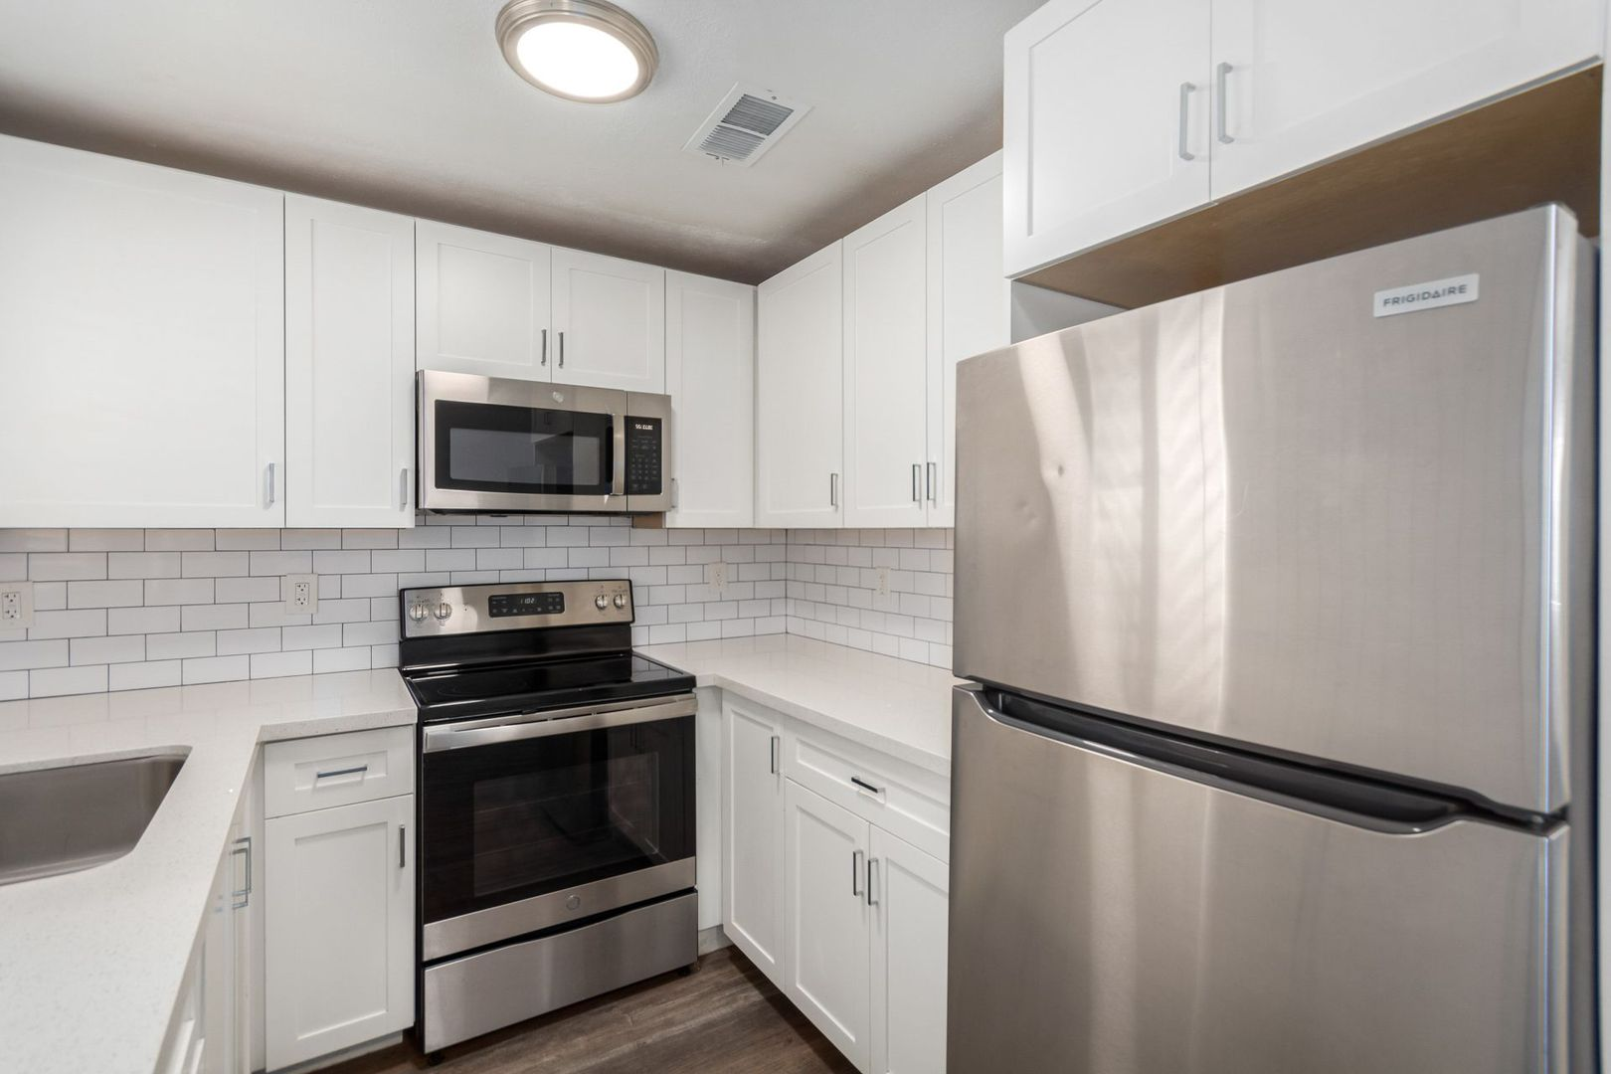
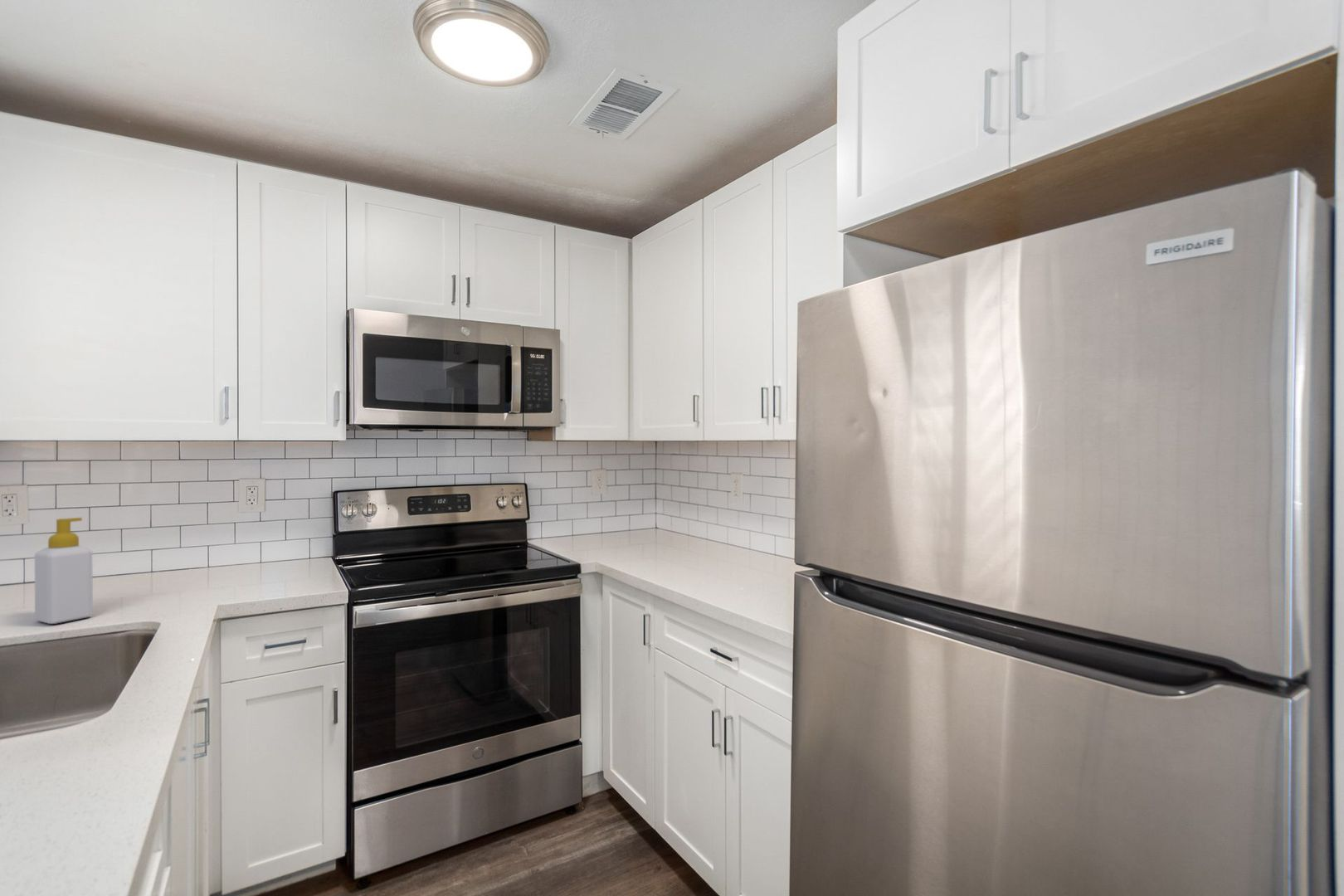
+ soap bottle [34,517,94,625]
